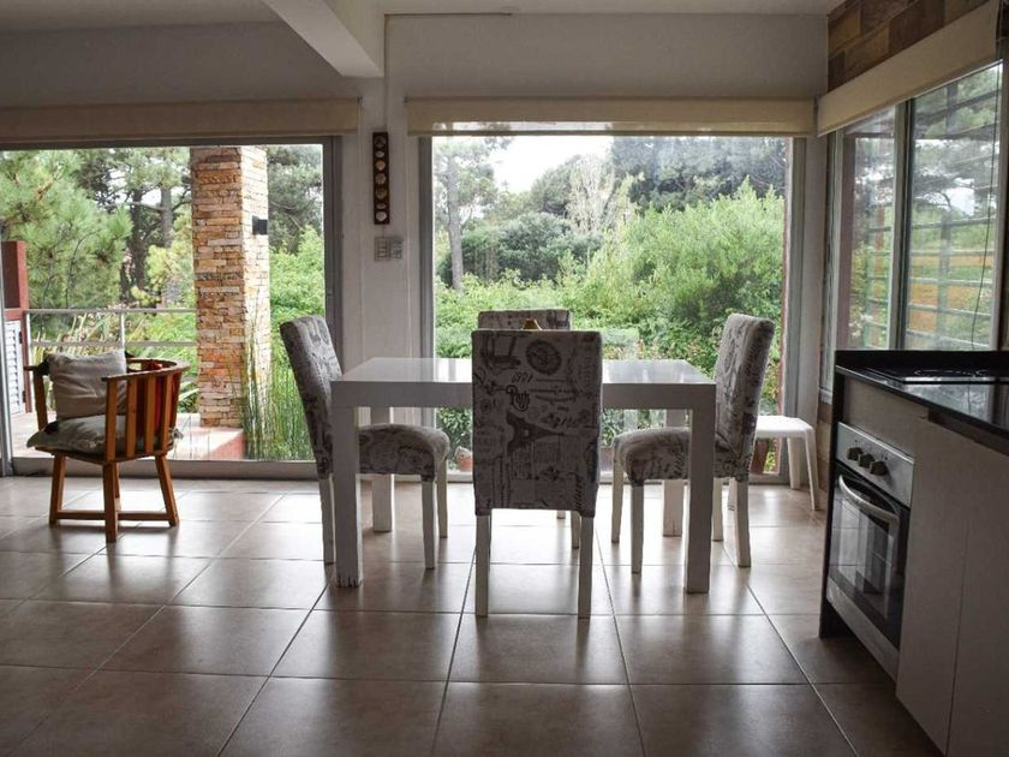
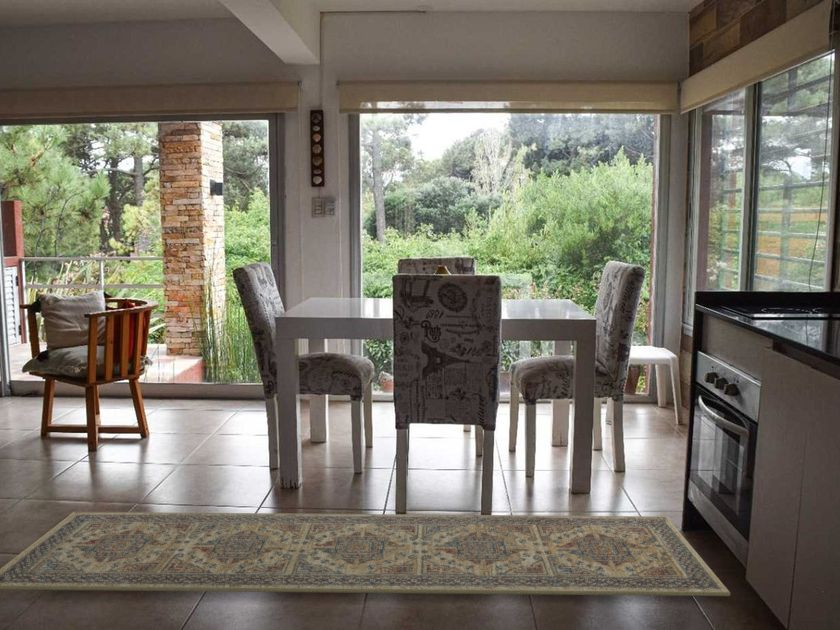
+ rug [0,511,731,597]
